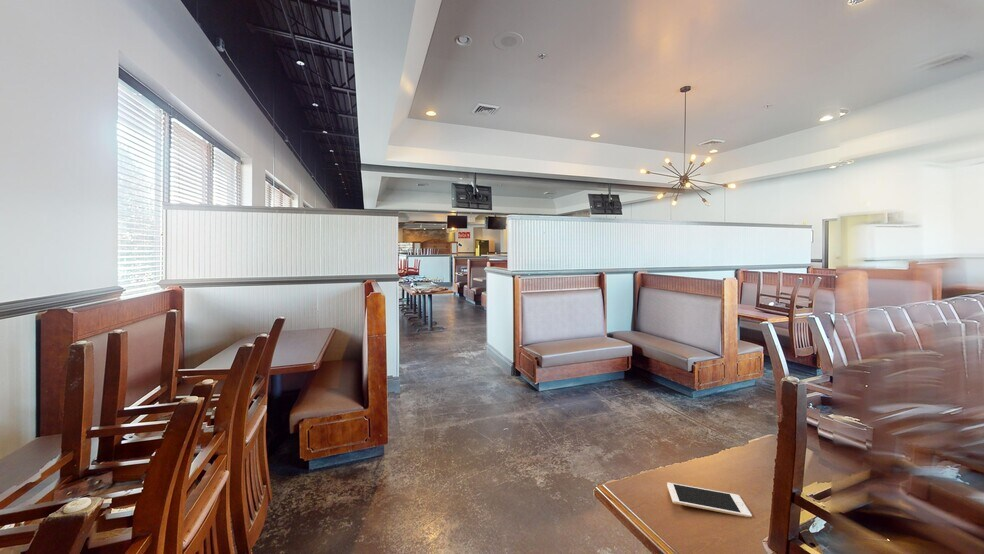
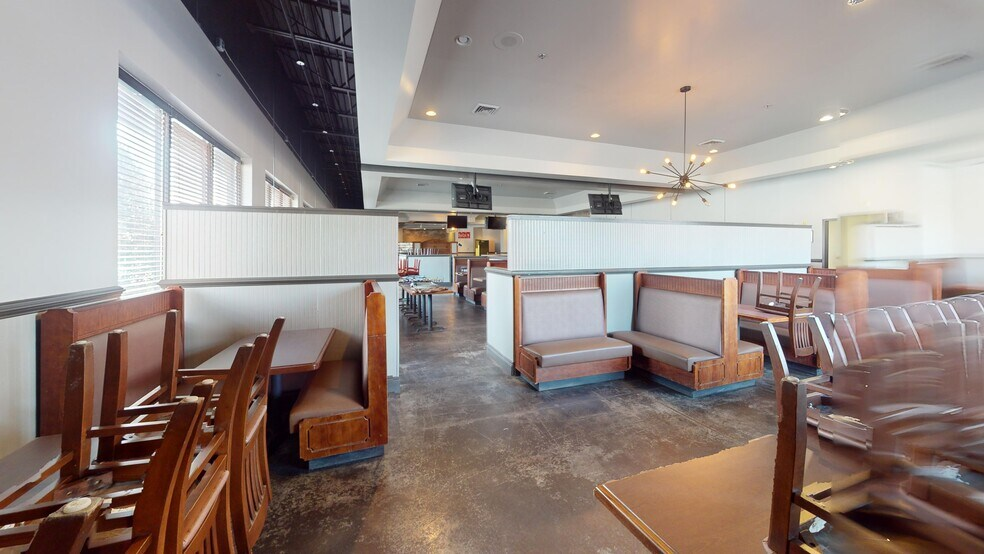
- cell phone [666,482,753,518]
